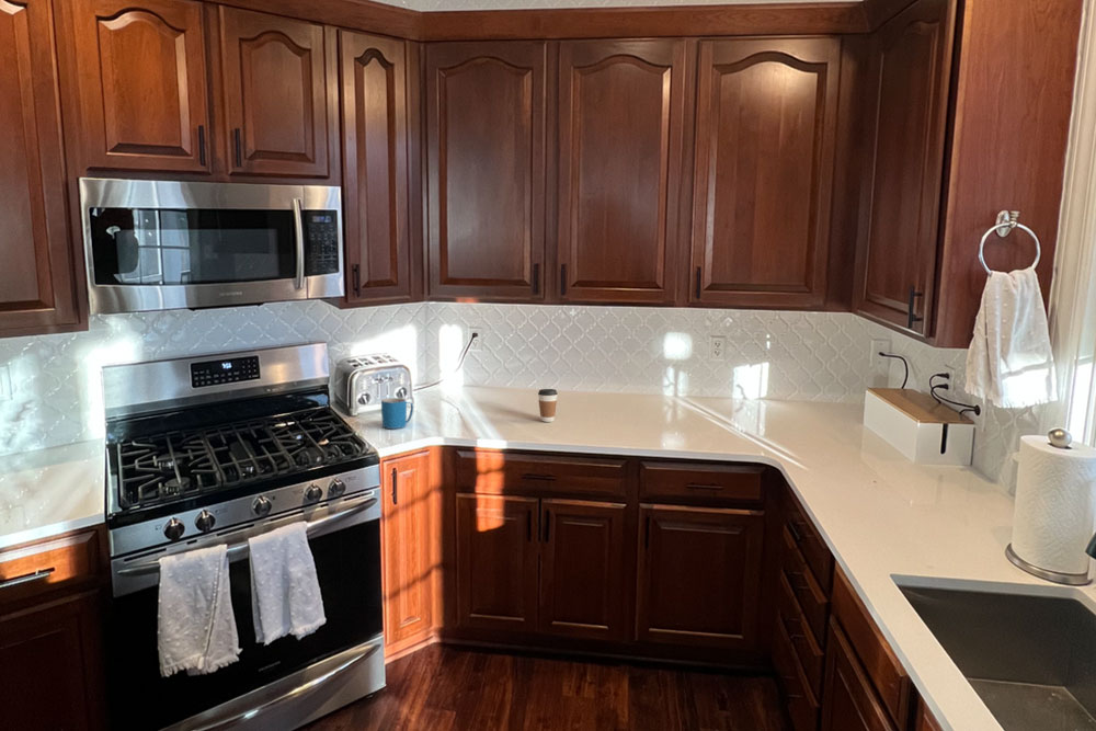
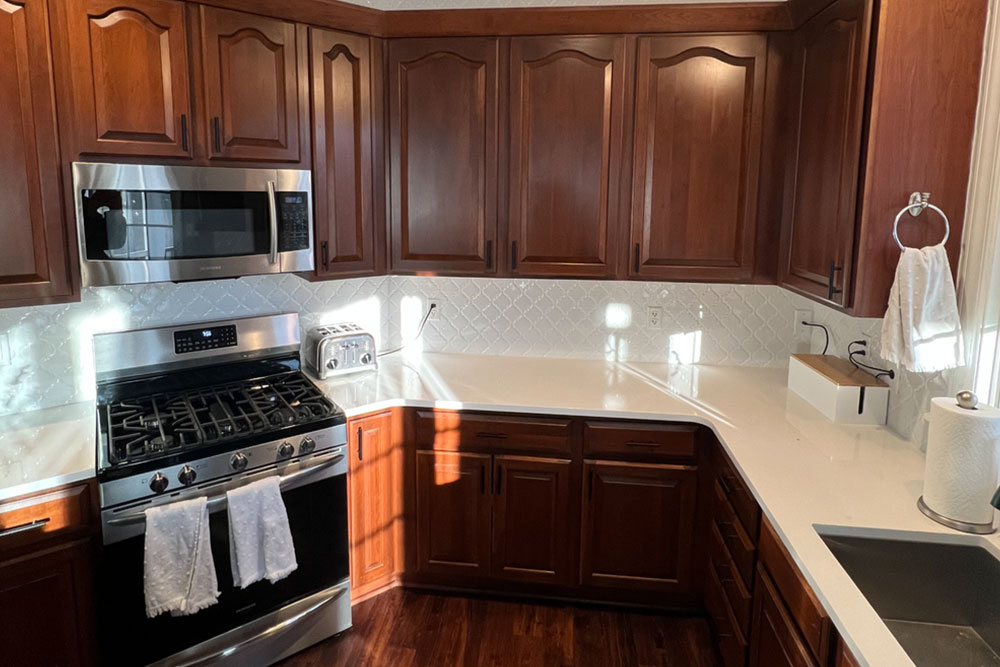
- coffee cup [537,388,559,423]
- mug [380,397,414,430]
